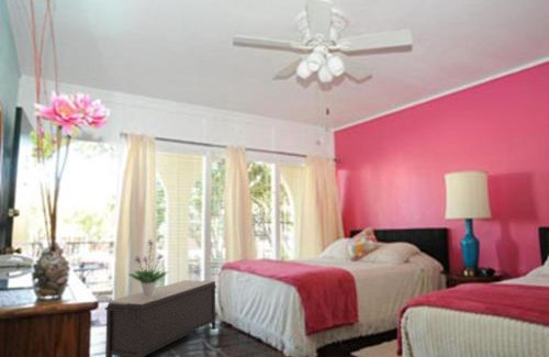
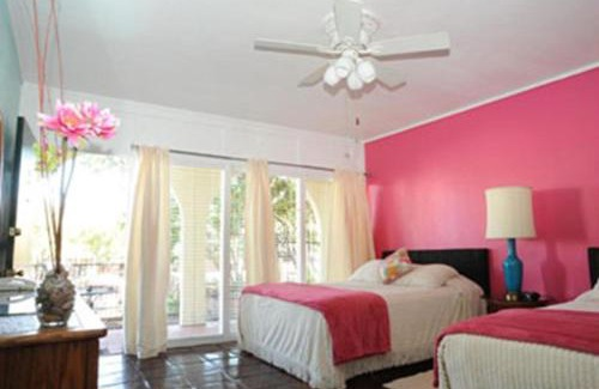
- bench [103,279,217,357]
- potted plant [127,238,169,297]
